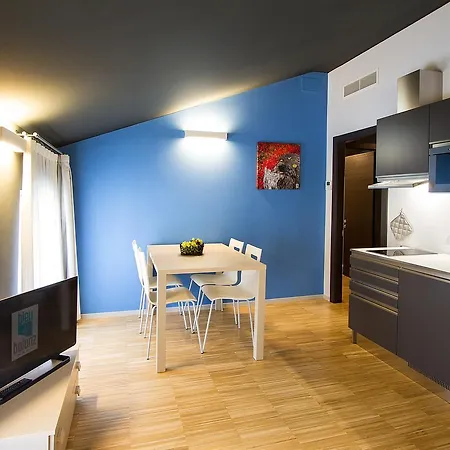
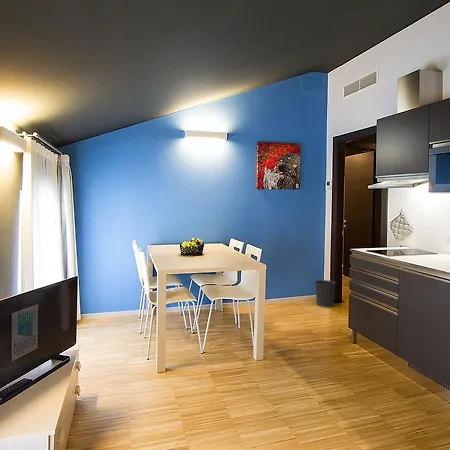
+ wastebasket [314,279,337,308]
